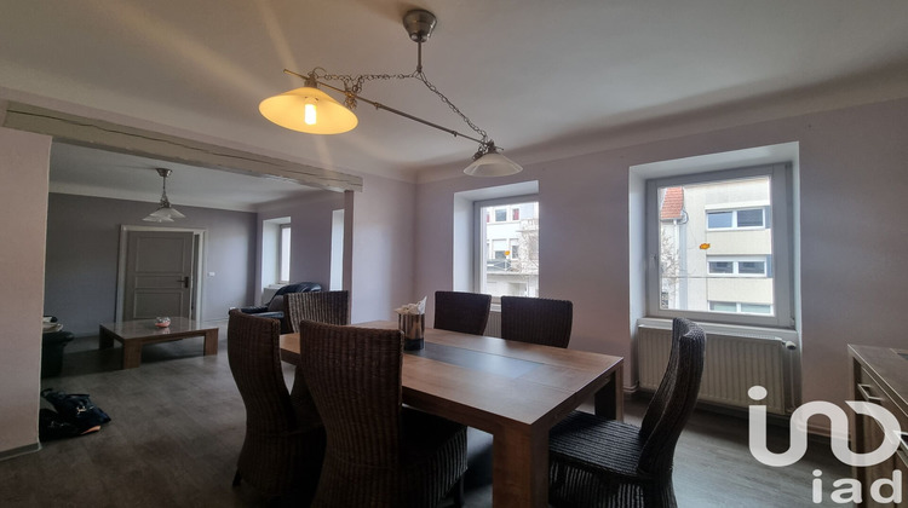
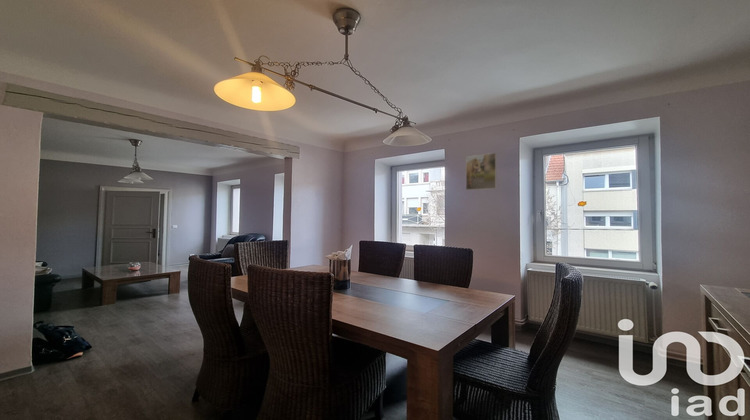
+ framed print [465,152,498,191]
